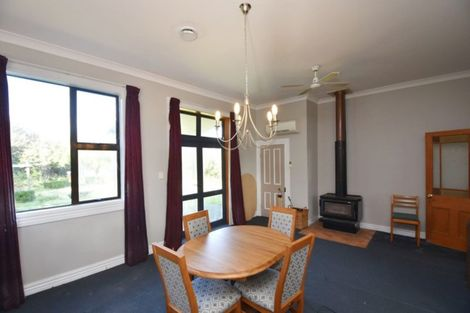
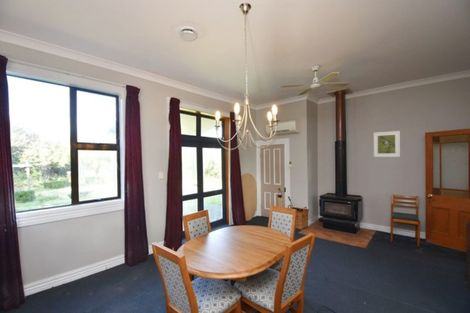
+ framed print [373,130,401,158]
